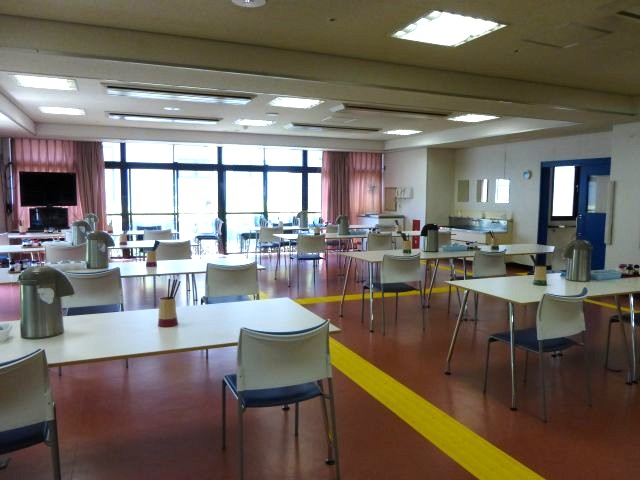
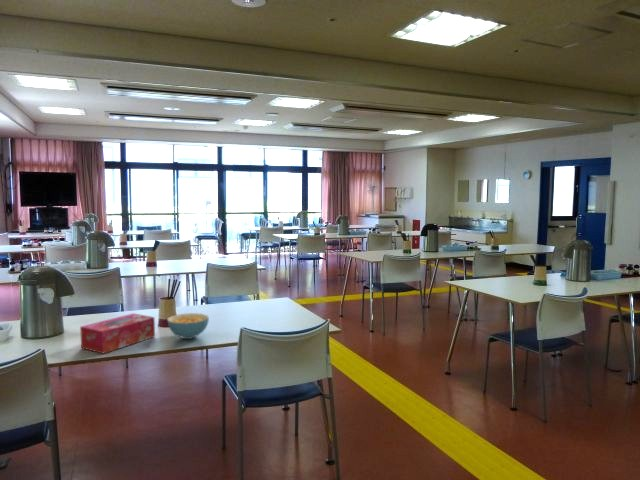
+ tissue box [79,312,156,354]
+ cereal bowl [166,312,210,340]
